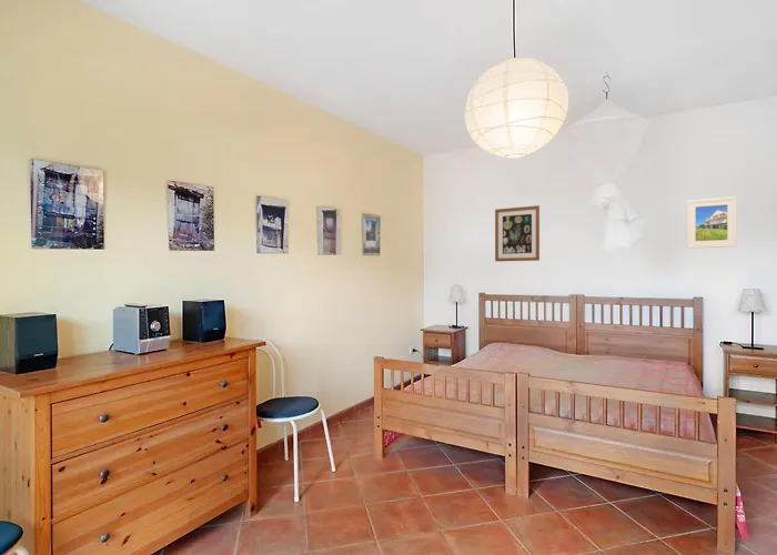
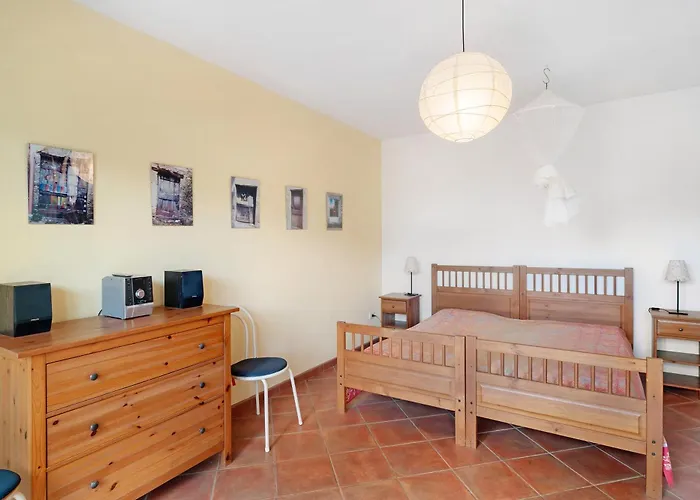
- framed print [686,195,738,250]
- wall art [494,204,541,262]
